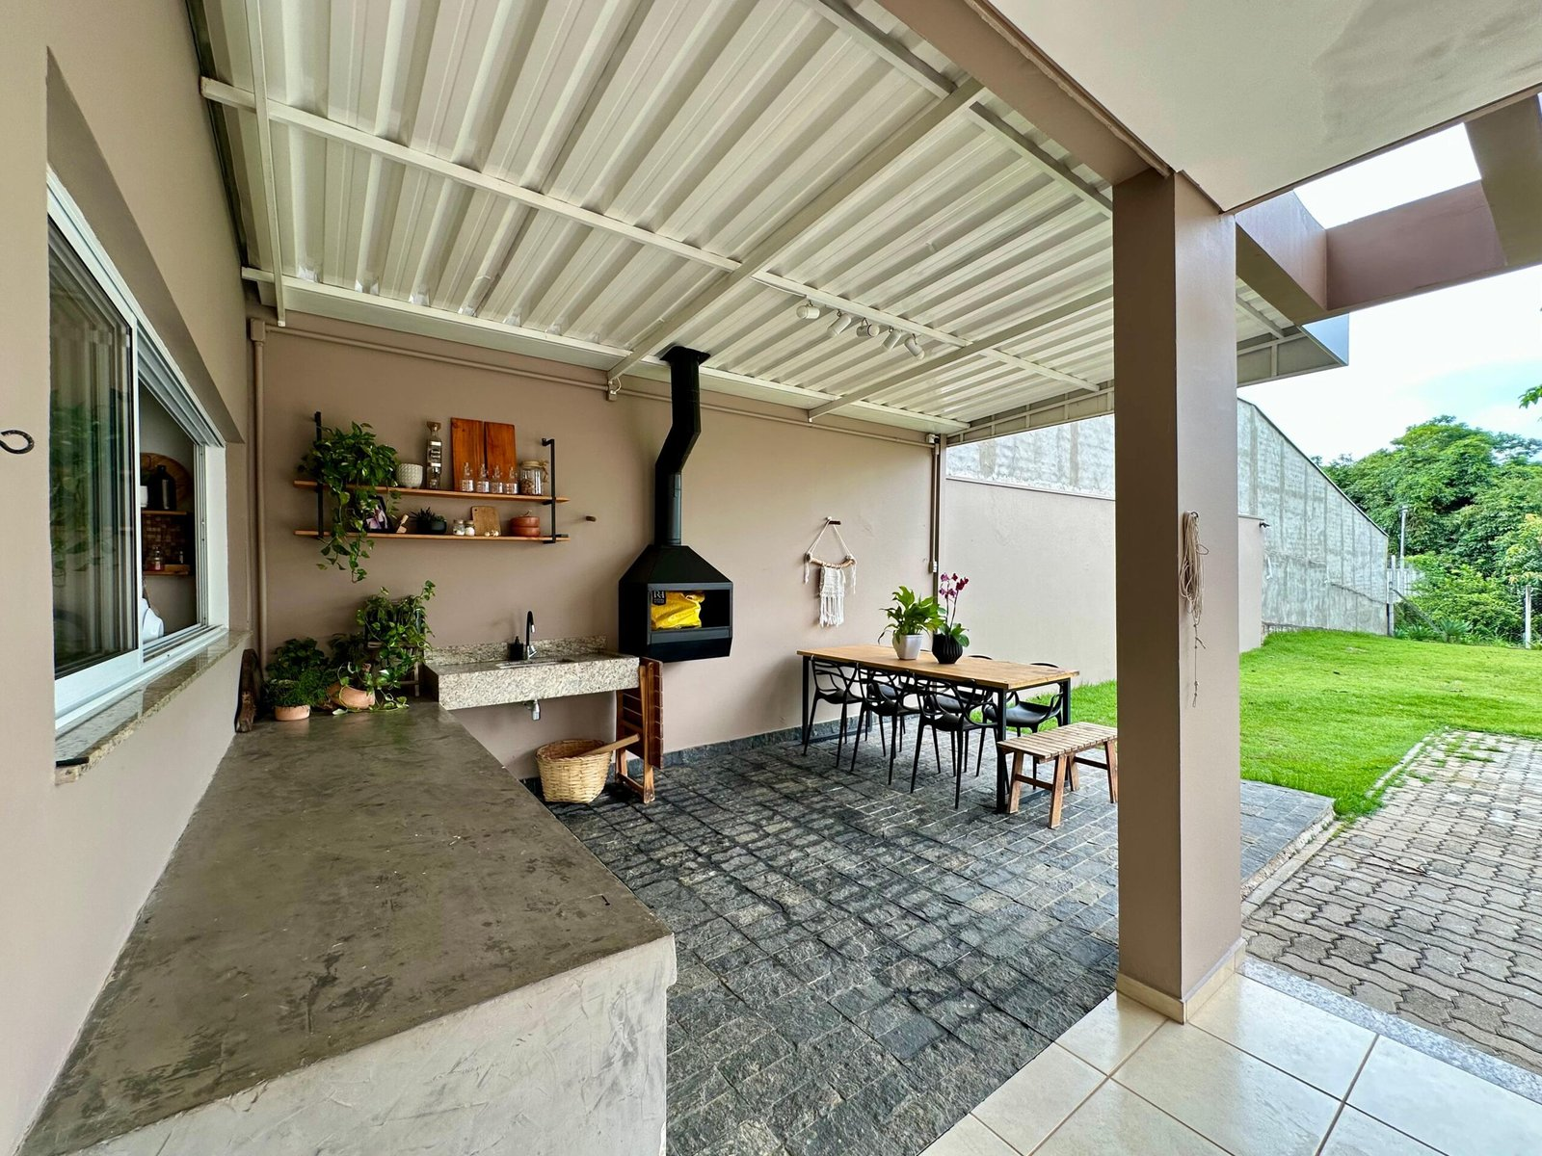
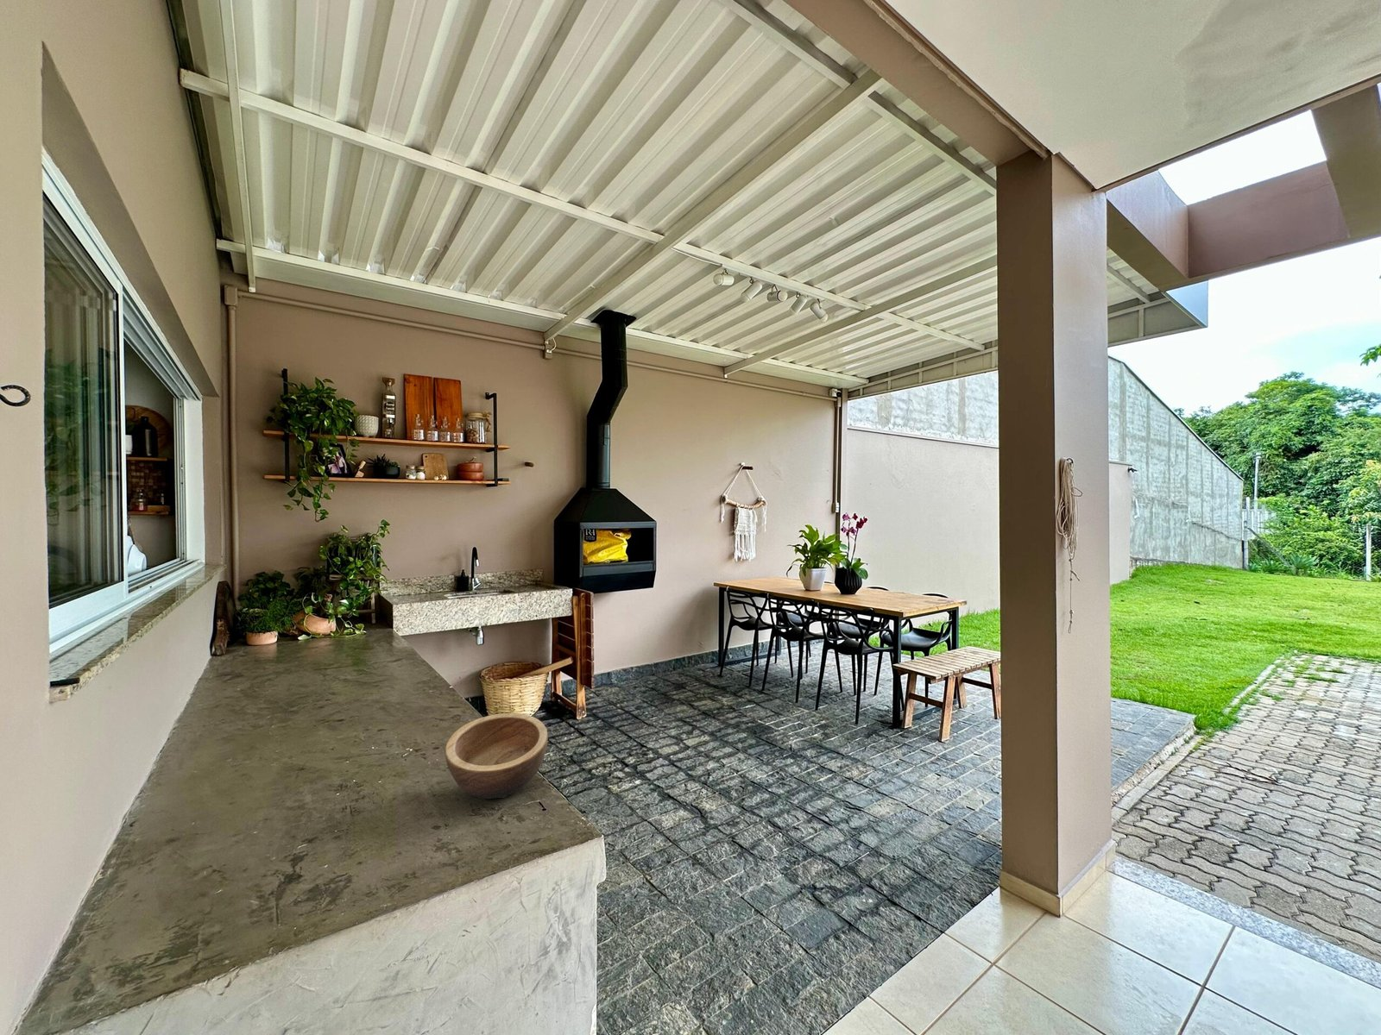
+ wooden bowl [445,712,549,799]
